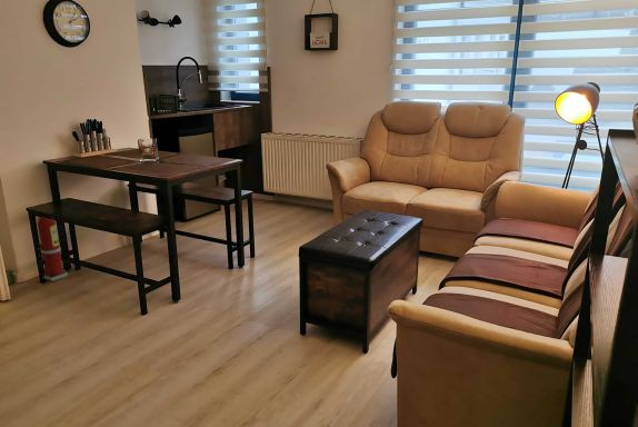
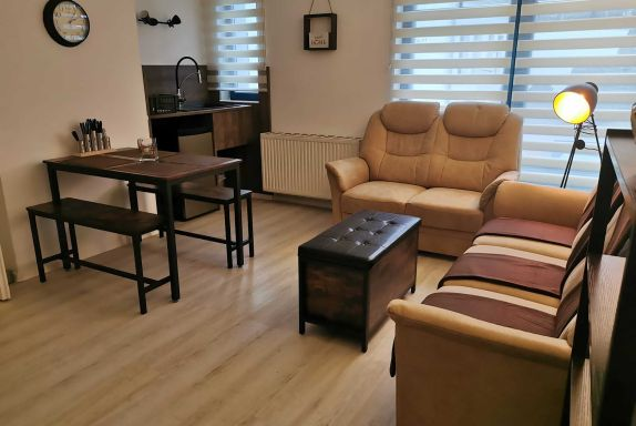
- fire extinguisher [37,216,69,282]
